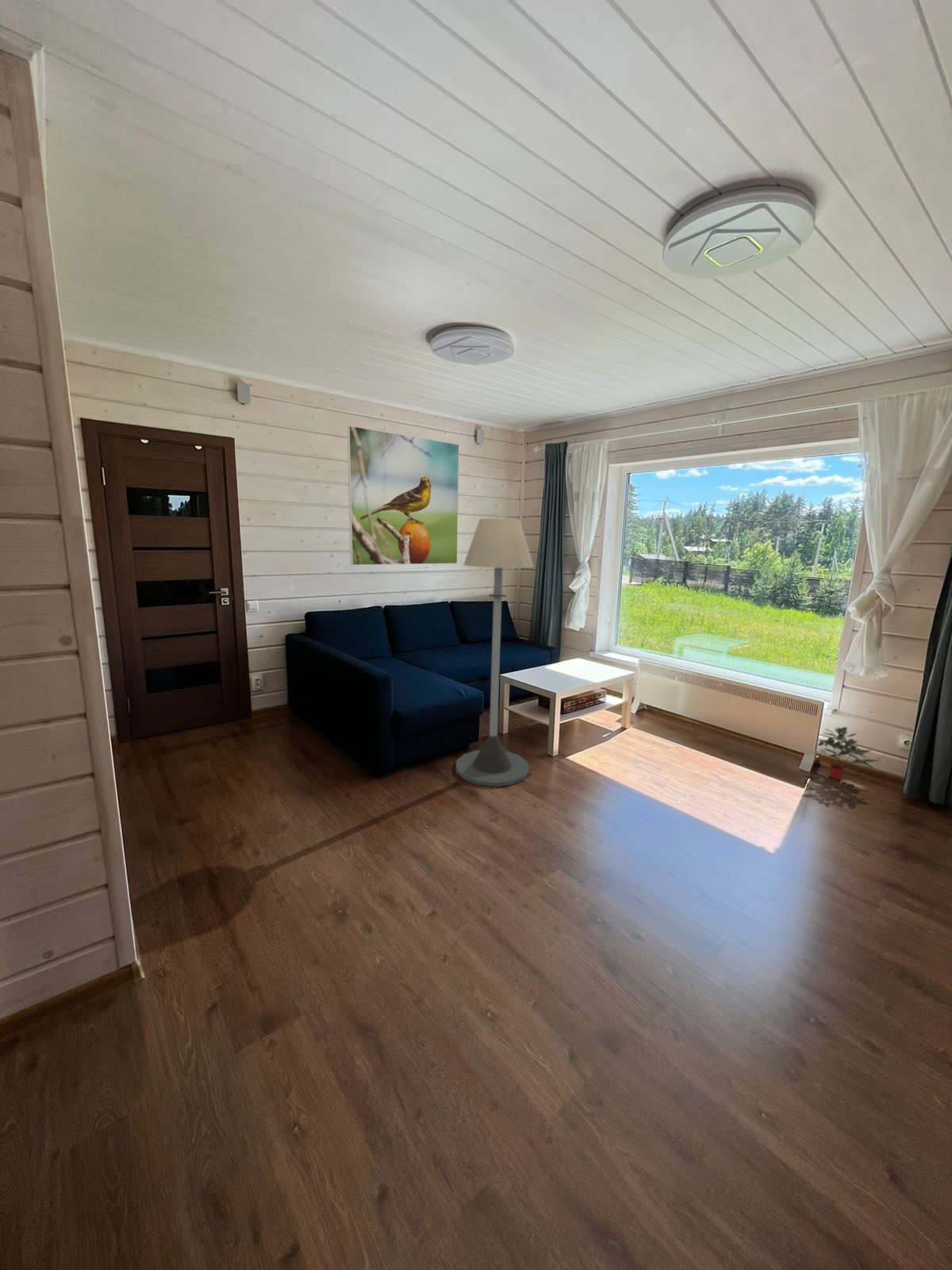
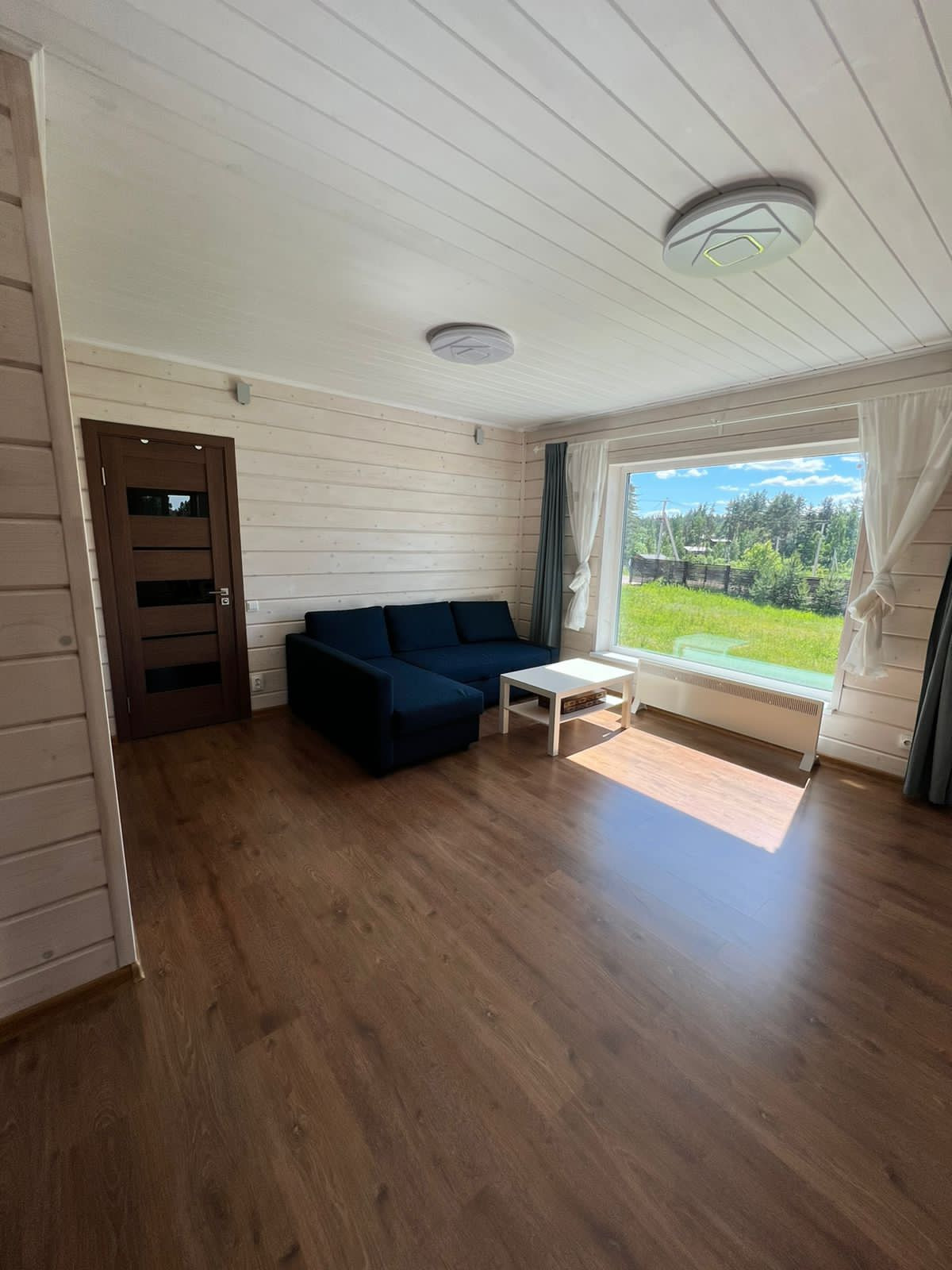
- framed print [347,425,460,566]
- floor lamp [455,518,535,787]
- potted plant [817,726,882,780]
